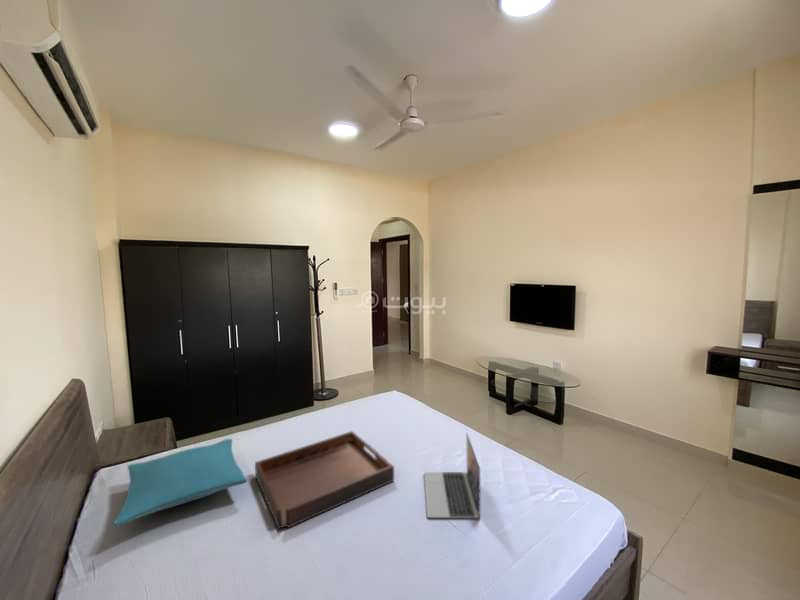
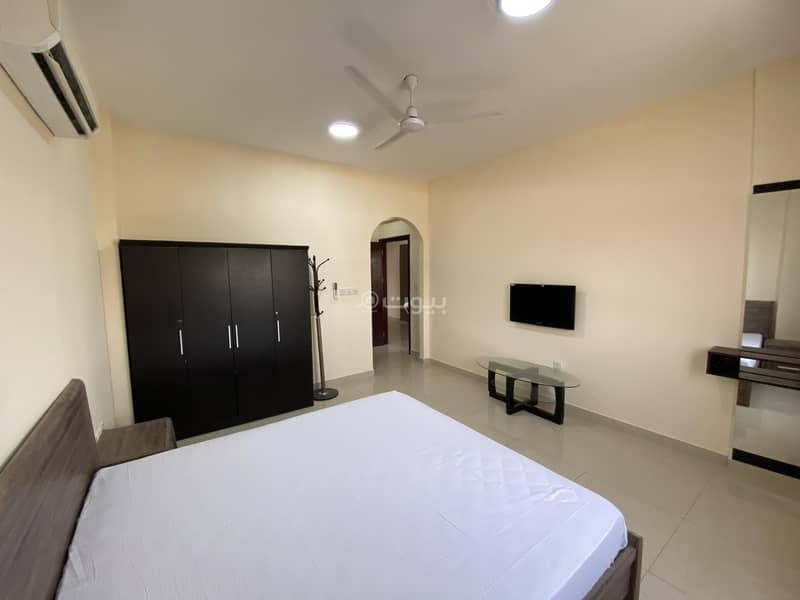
- pillow [113,438,248,528]
- laptop [423,433,481,519]
- serving tray [254,430,395,530]
